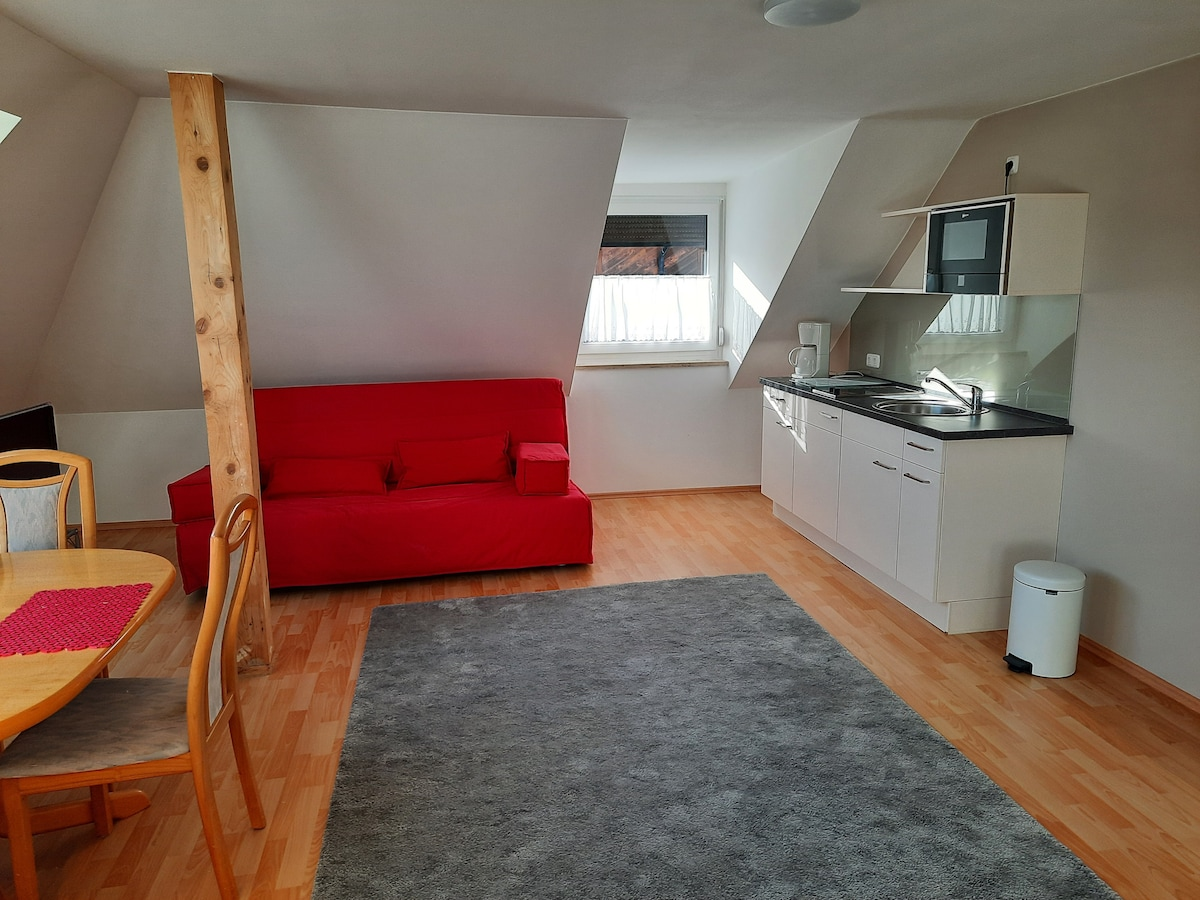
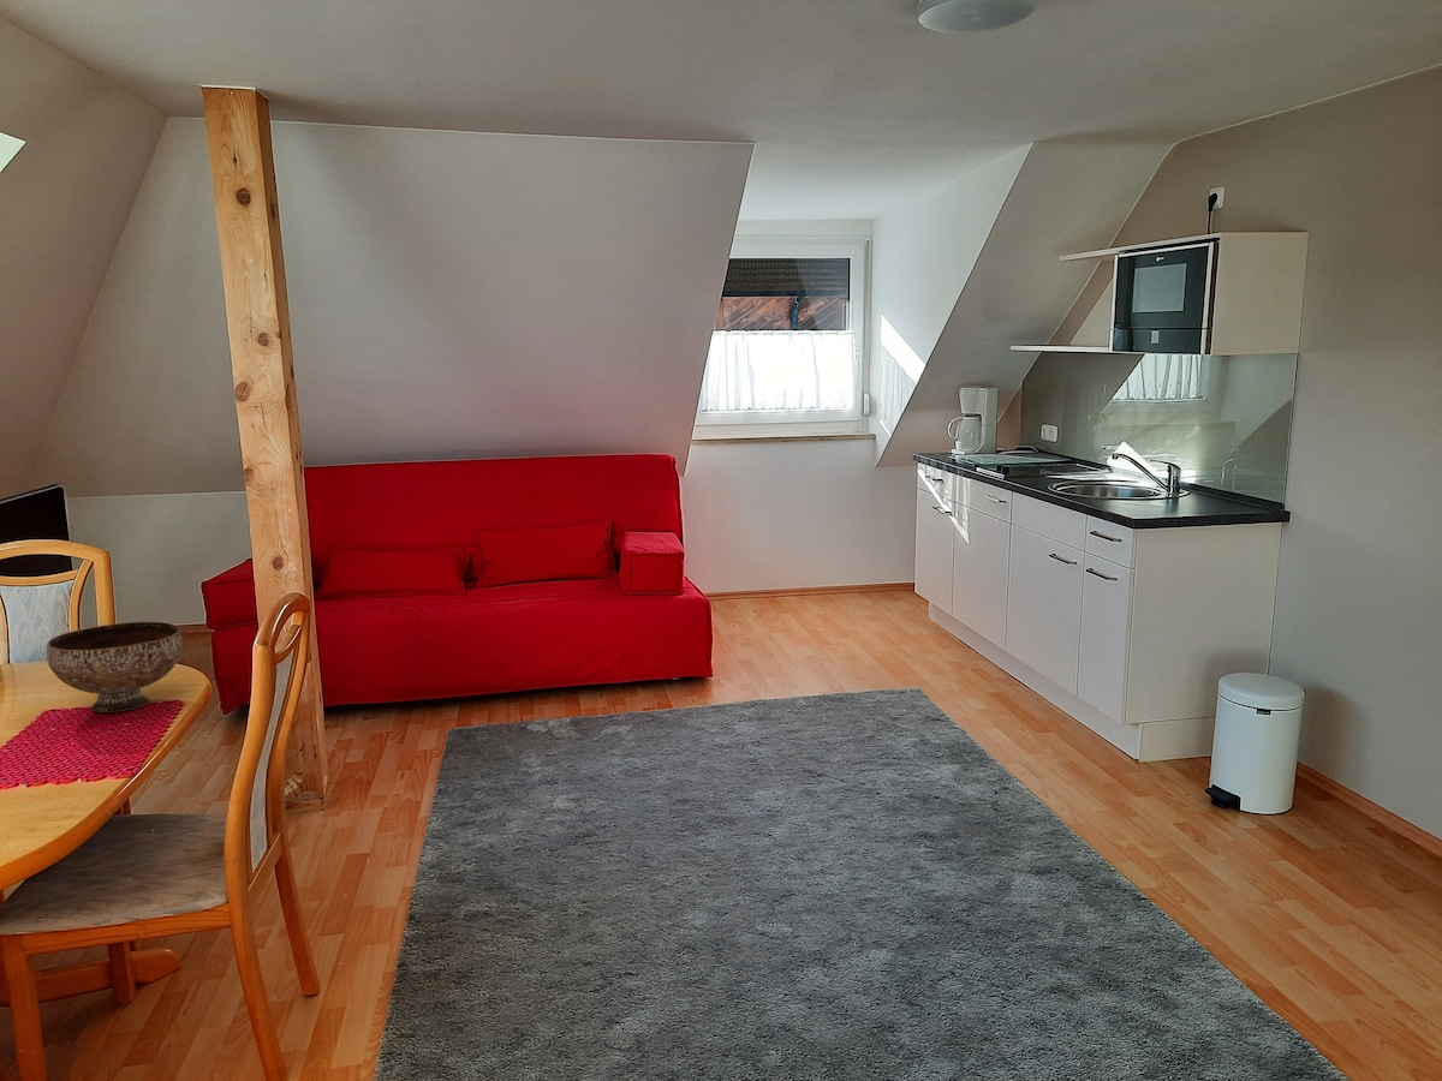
+ bowl [46,621,183,713]
